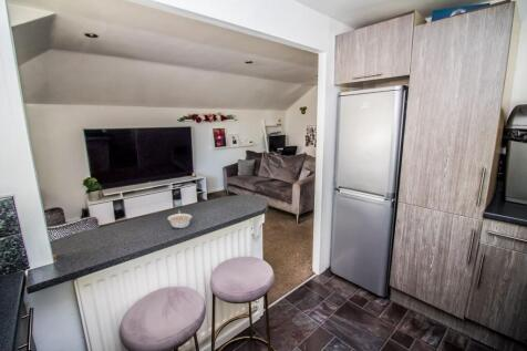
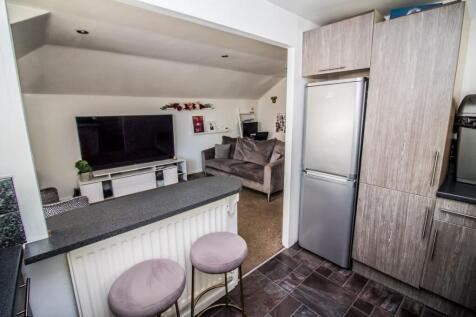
- legume [166,209,193,229]
